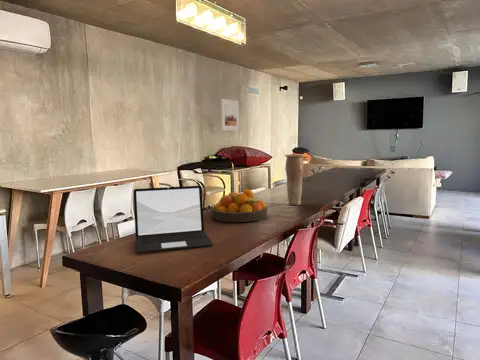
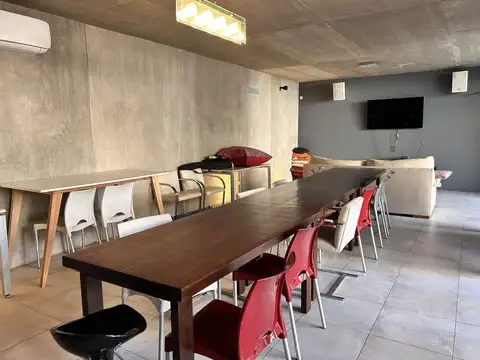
- fruit bowl [210,188,268,223]
- laptop [132,185,214,254]
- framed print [220,98,240,132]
- vase [284,153,305,206]
